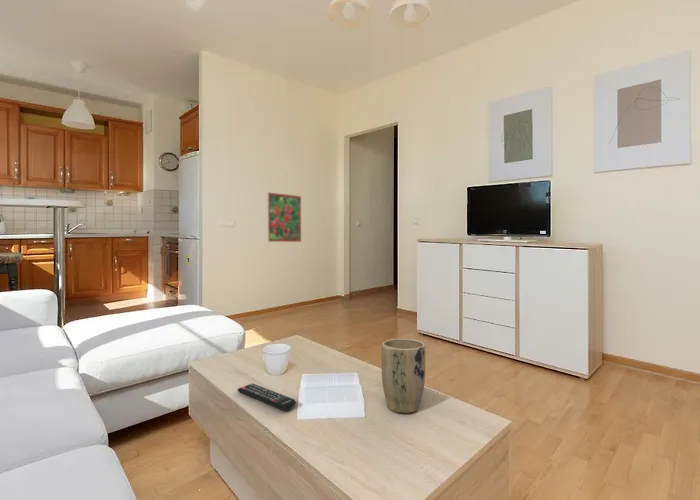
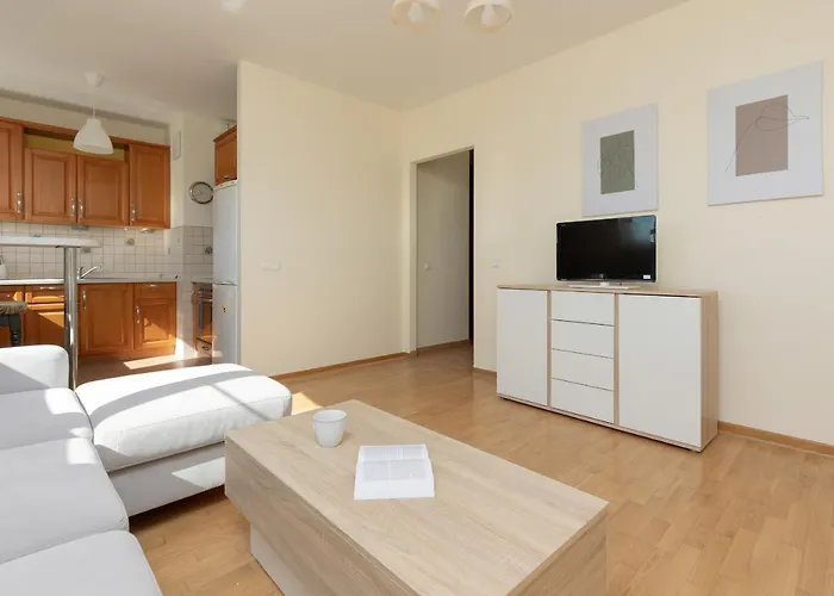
- plant pot [381,338,426,414]
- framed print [266,191,302,243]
- remote control [237,383,297,412]
